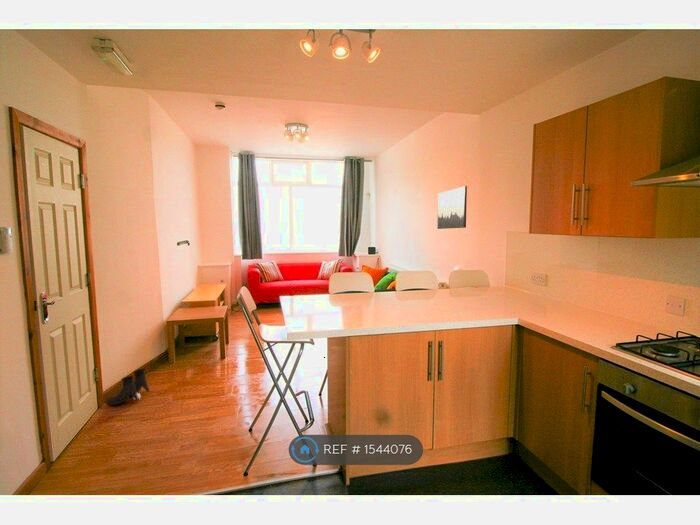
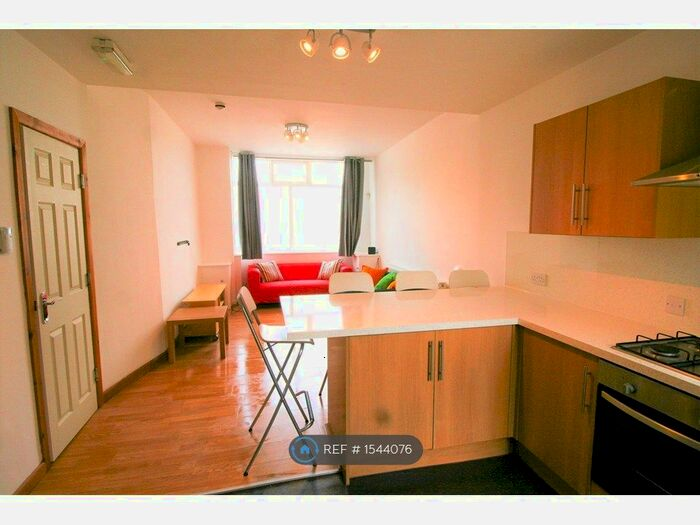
- boots [105,368,150,406]
- wall art [437,185,468,230]
